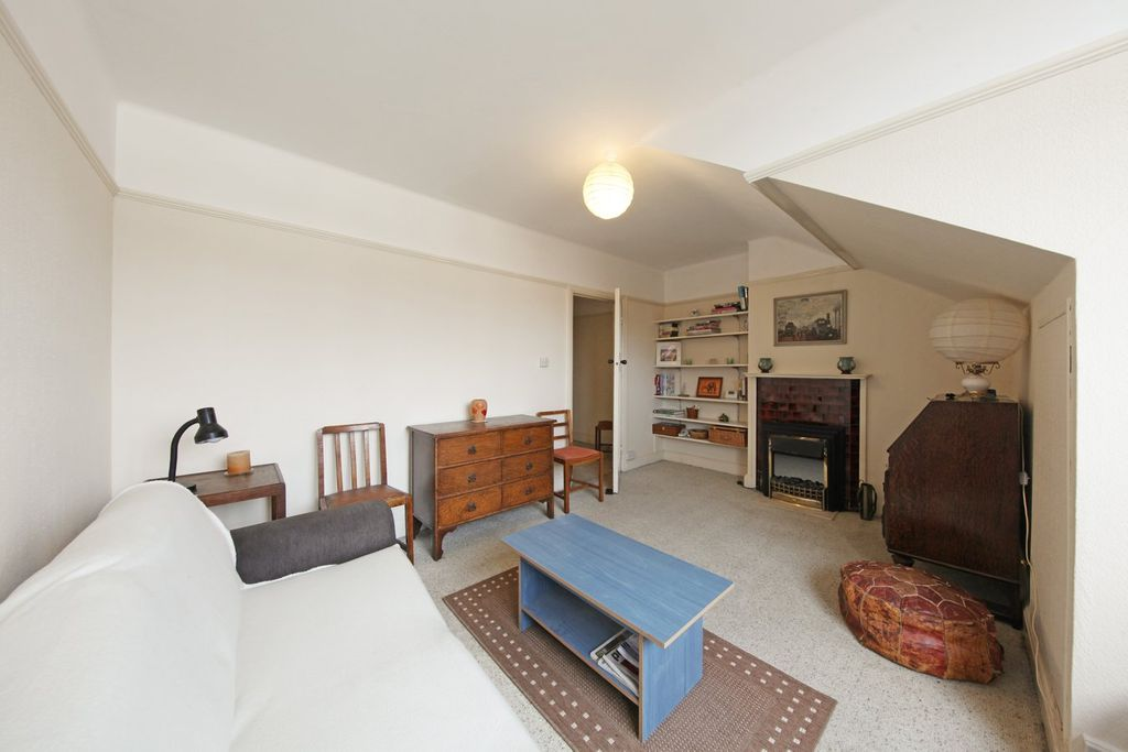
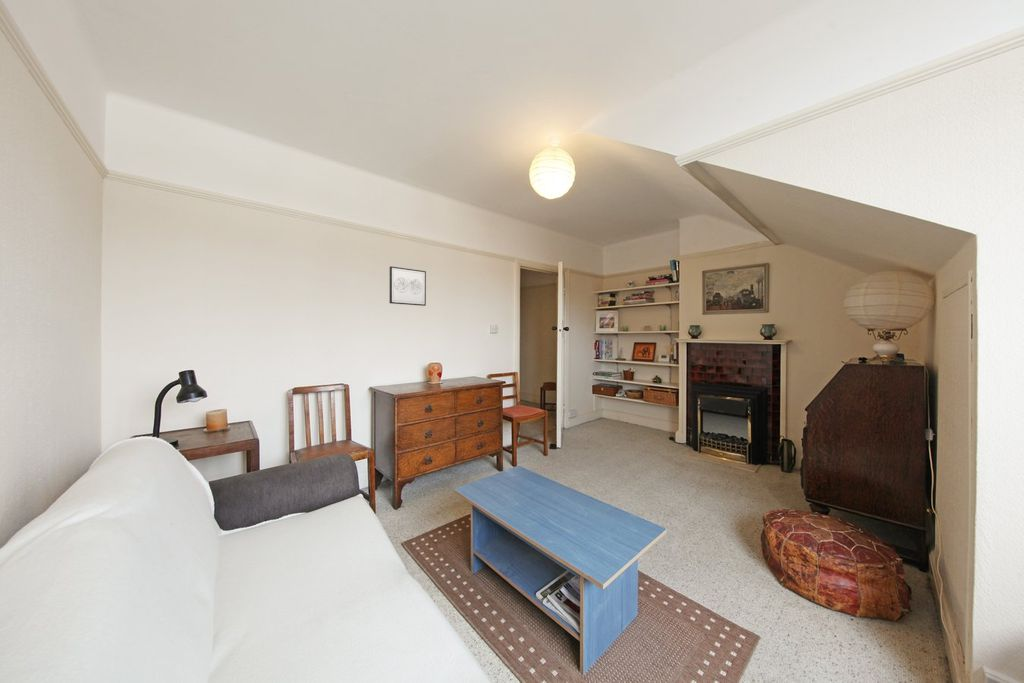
+ wall art [388,265,427,307]
